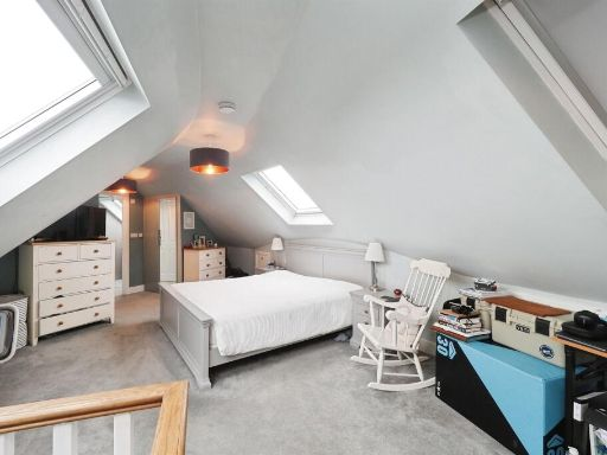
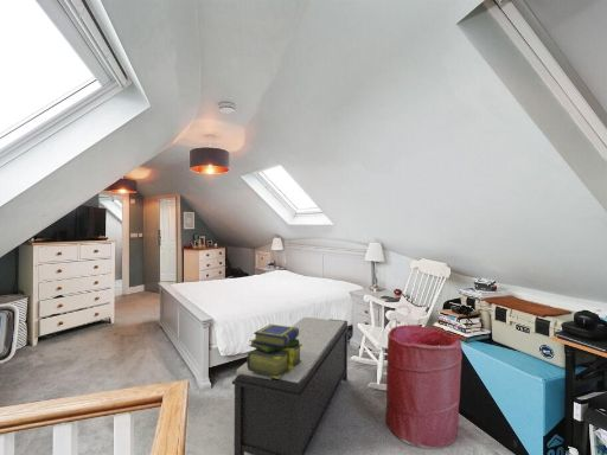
+ laundry hamper [384,323,464,450]
+ stack of books [245,323,302,378]
+ bench [231,316,350,455]
